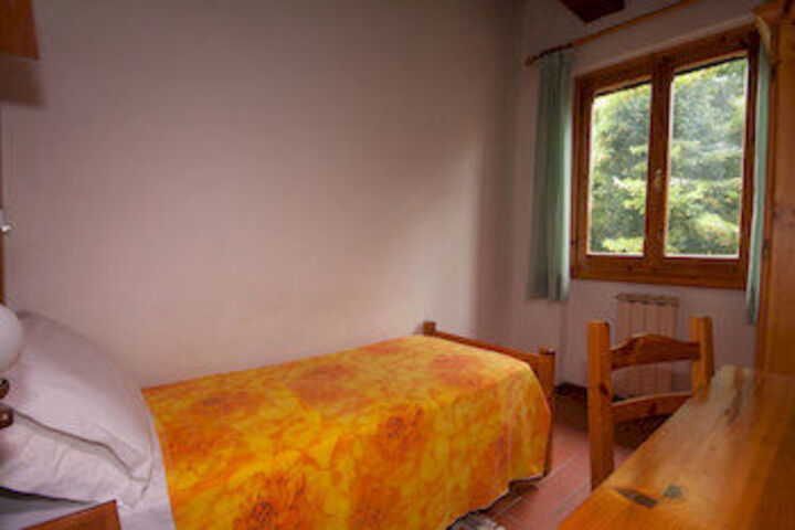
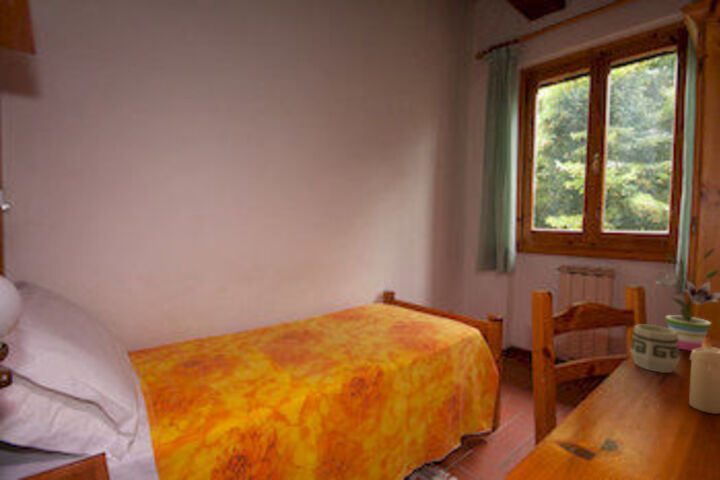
+ cup [629,324,681,374]
+ potted plant [648,247,720,352]
+ candle [688,335,720,415]
